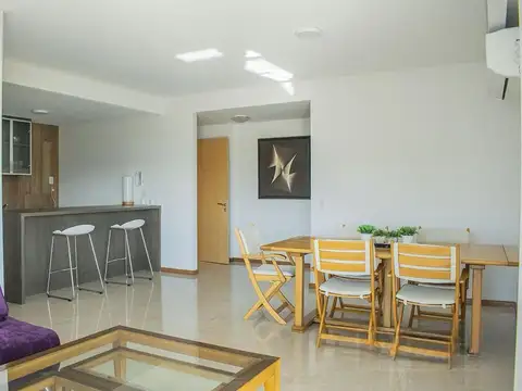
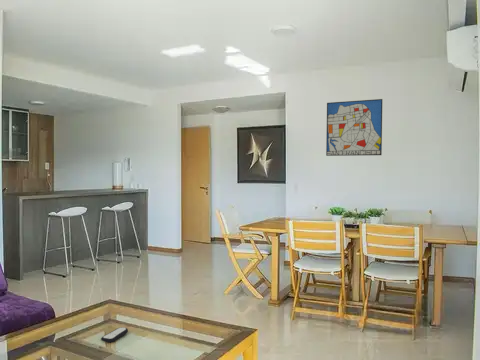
+ wall art [325,98,383,157]
+ remote control [100,326,129,344]
